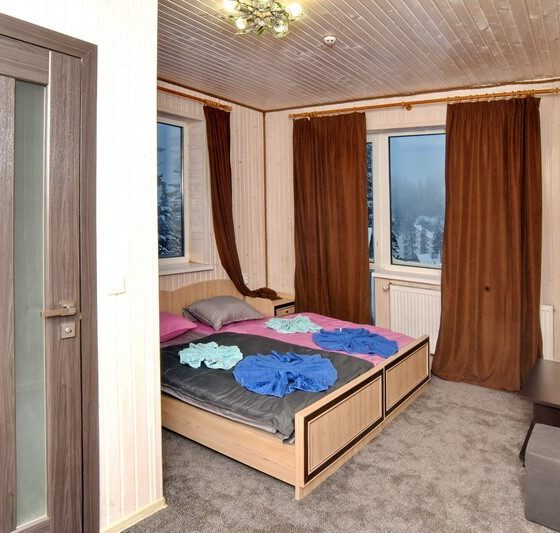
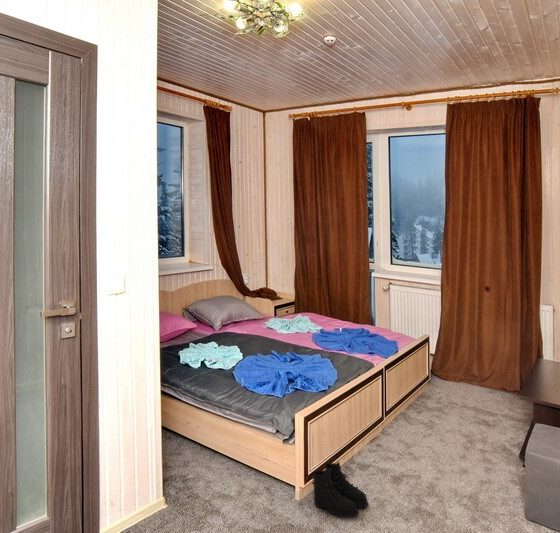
+ boots [311,461,369,519]
